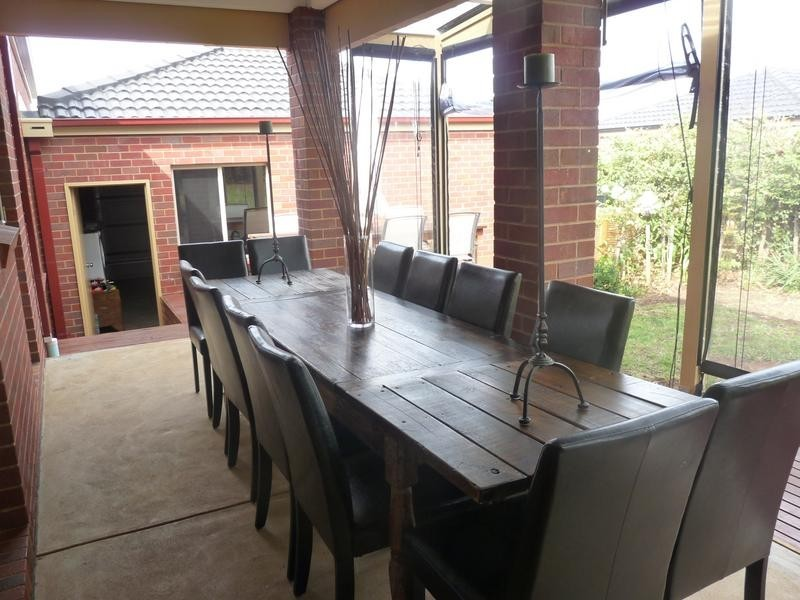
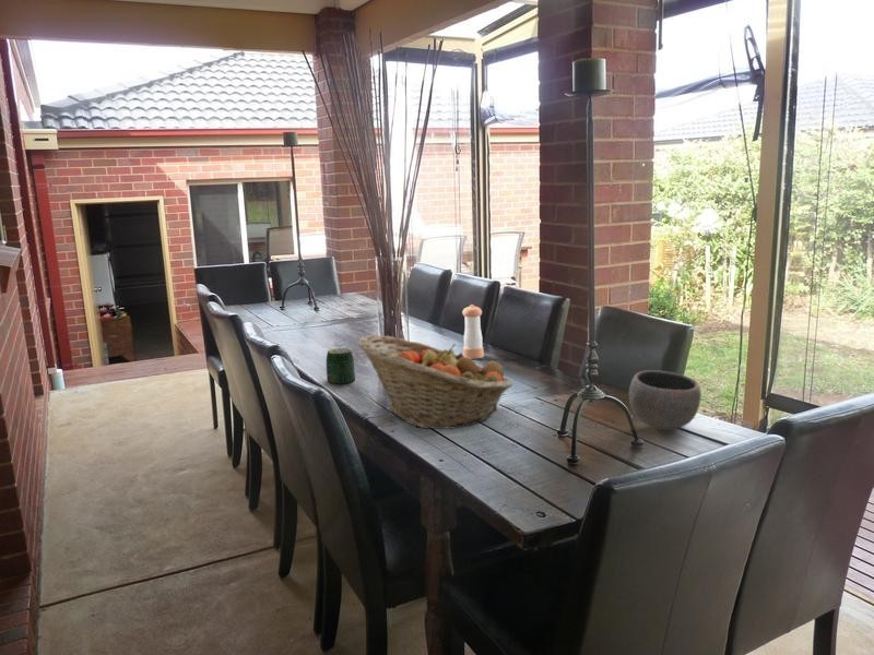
+ pepper shaker [461,303,485,360]
+ jar [326,347,356,385]
+ fruit basket [357,334,513,430]
+ bowl [628,369,702,431]
